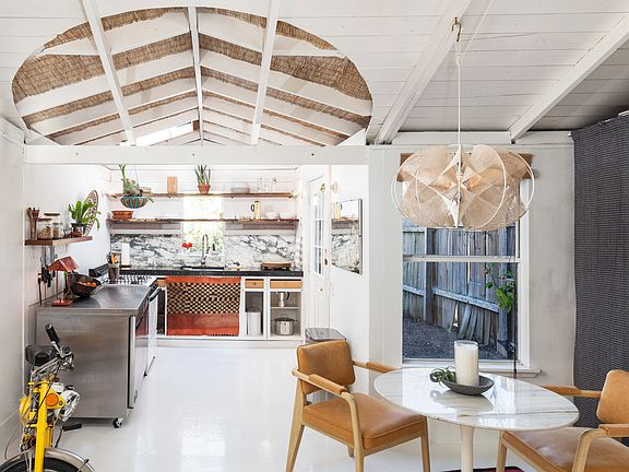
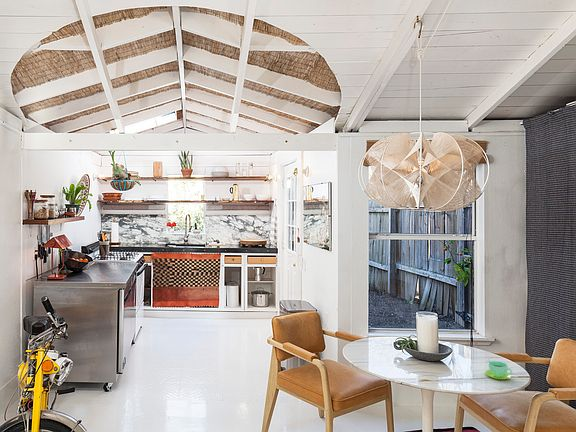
+ cup [484,360,513,380]
